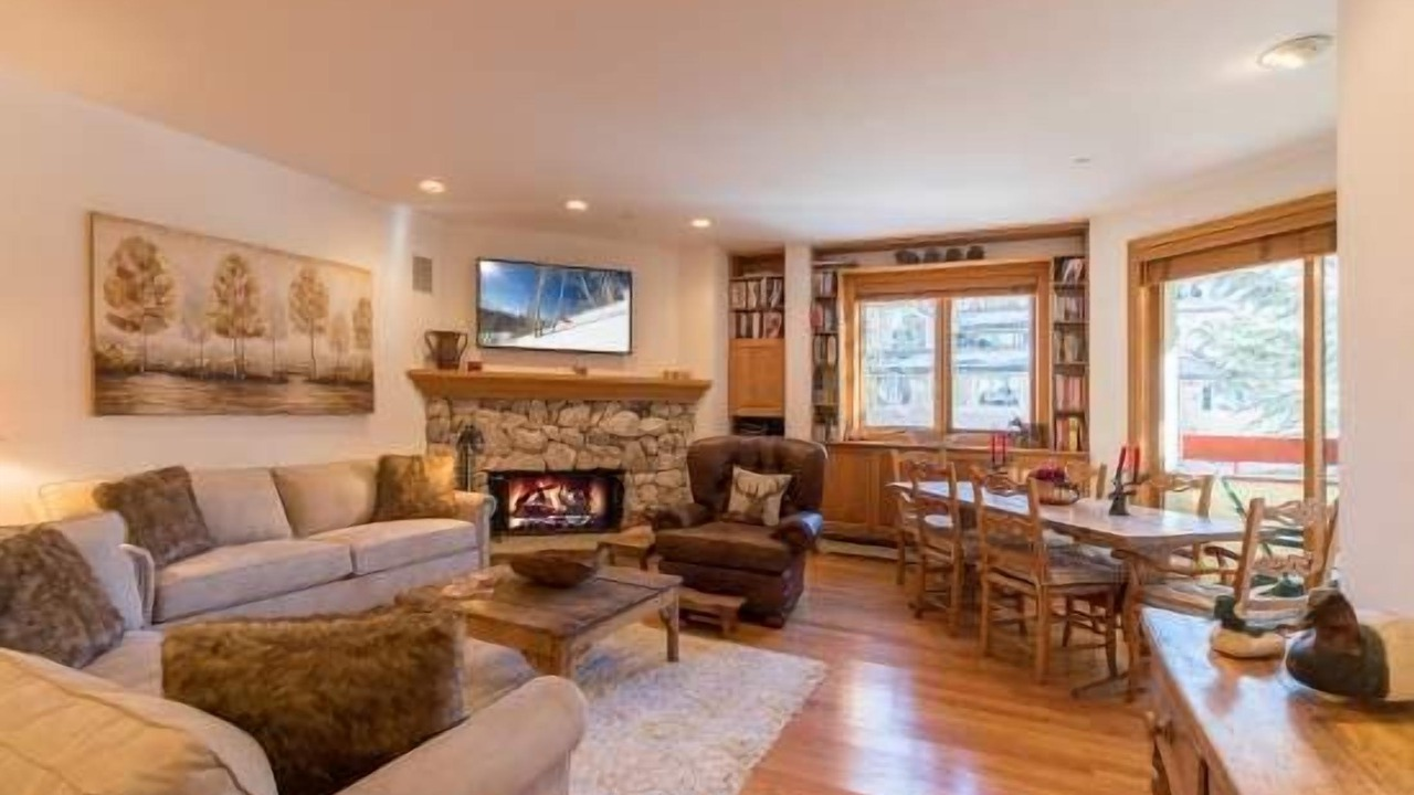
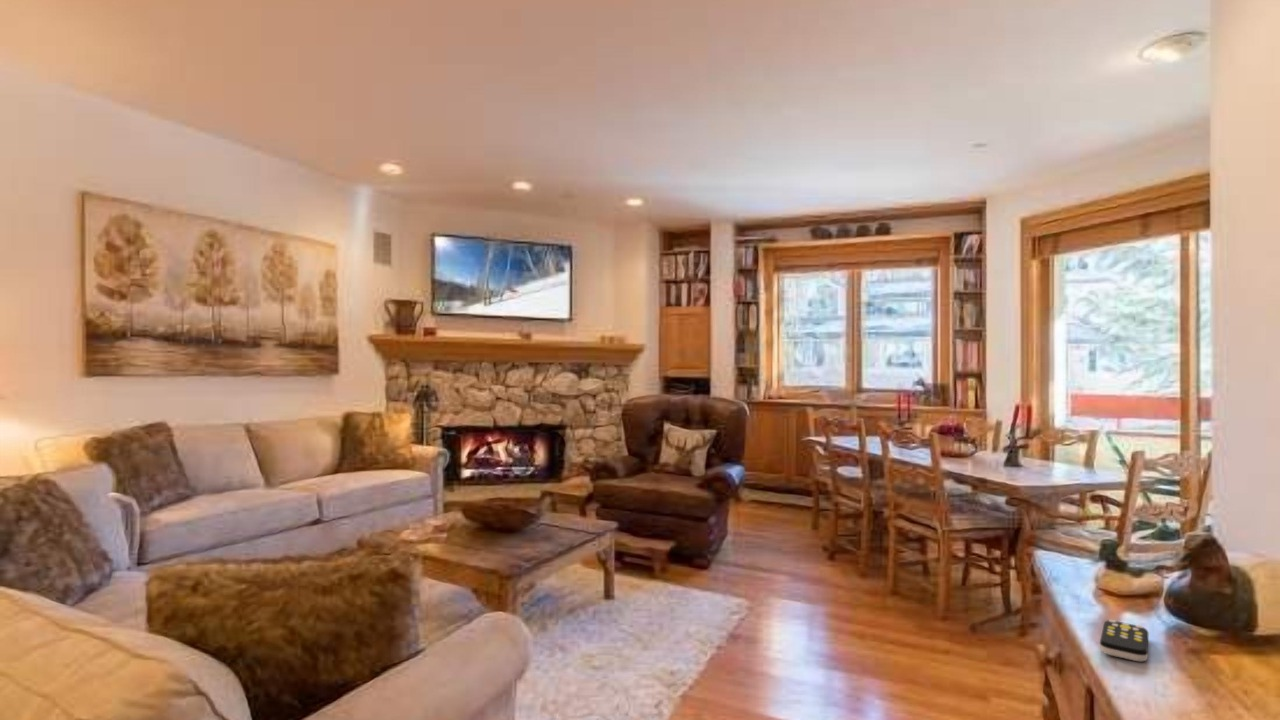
+ remote control [1099,619,1149,662]
